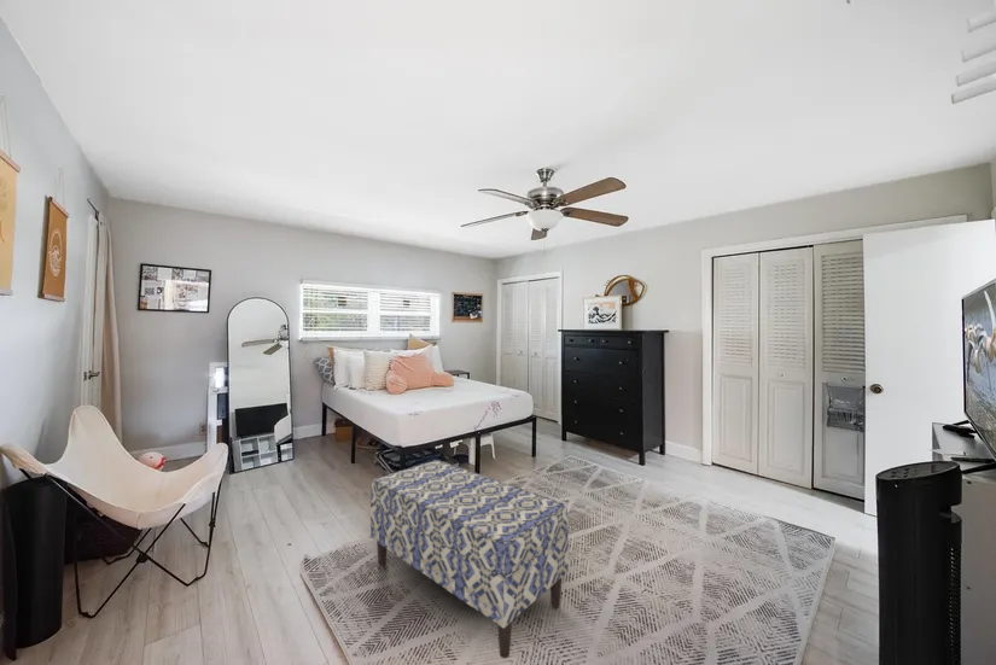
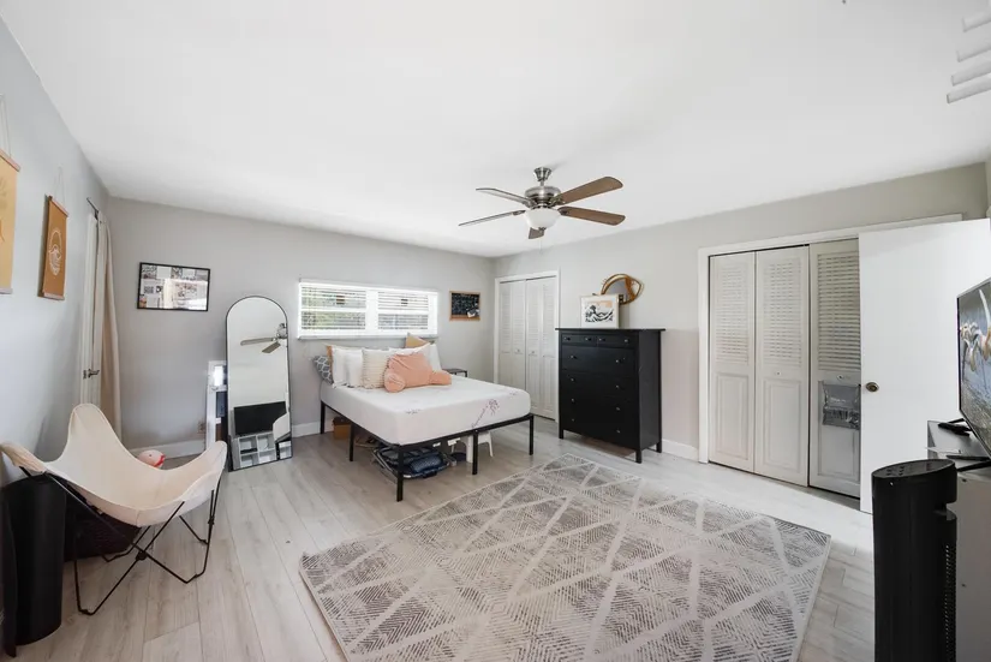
- bench [369,459,570,659]
